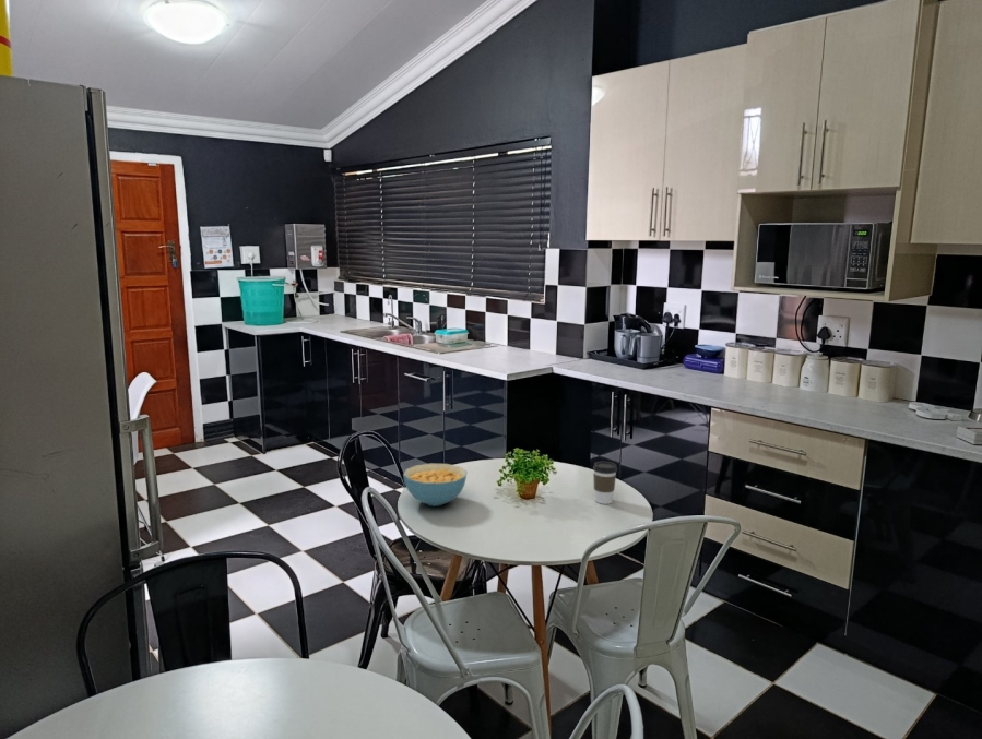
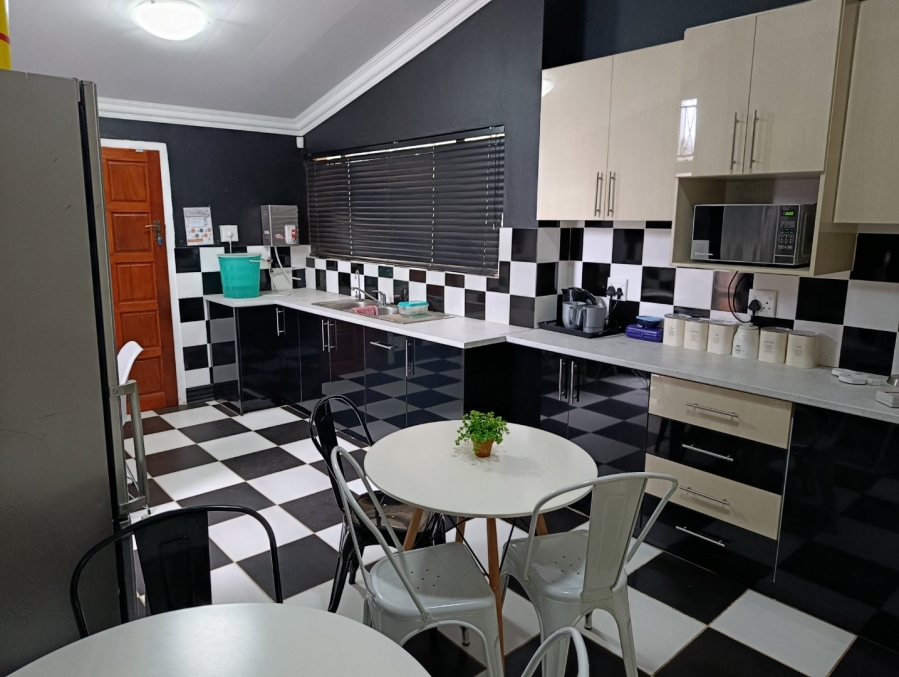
- coffee cup [592,461,618,505]
- cereal bowl [402,463,468,508]
